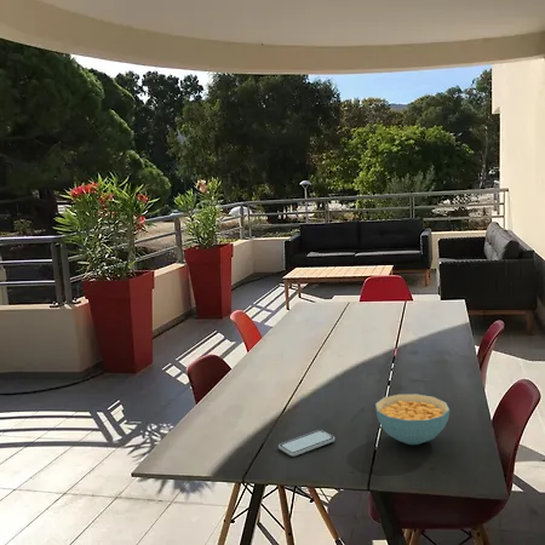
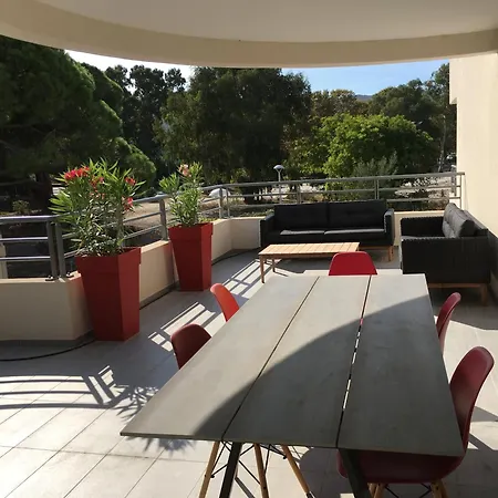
- smartphone [277,429,335,457]
- cereal bowl [374,392,451,446]
